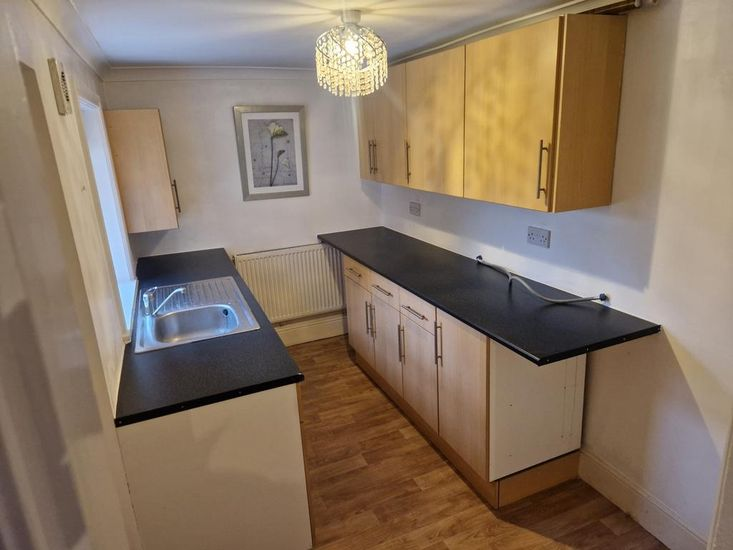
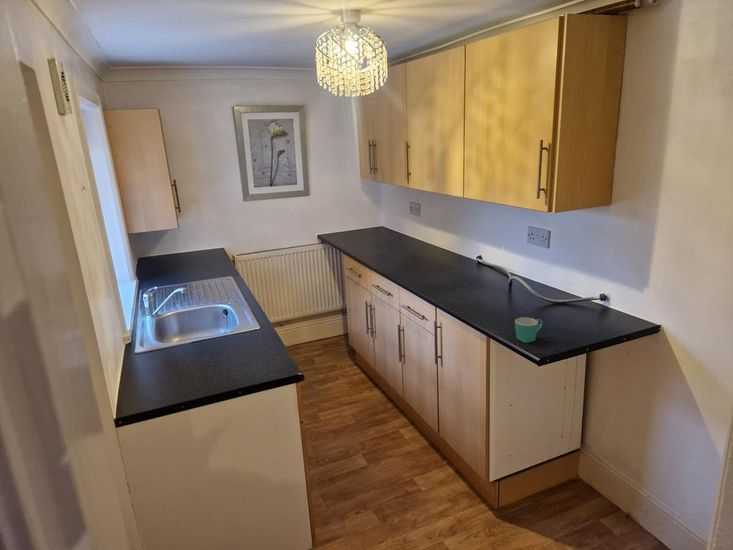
+ mug [514,316,544,344]
